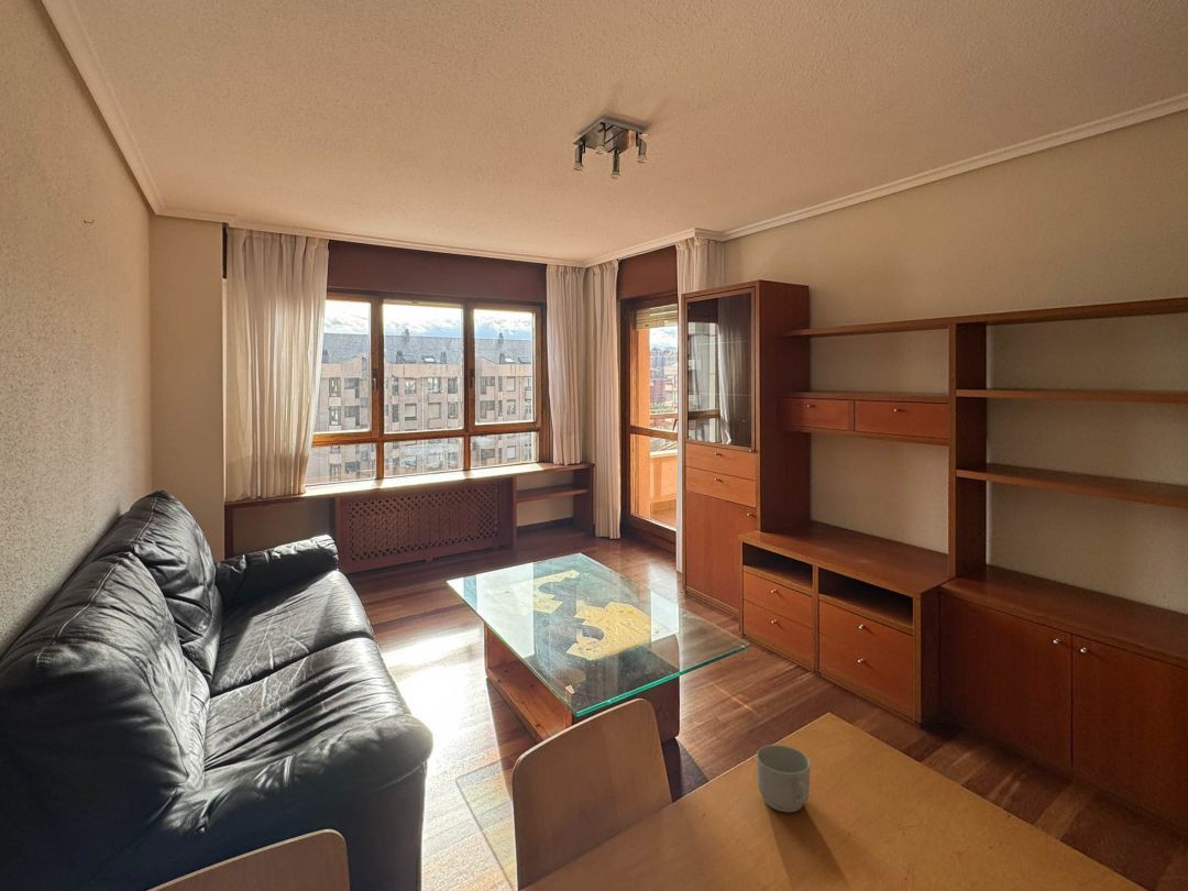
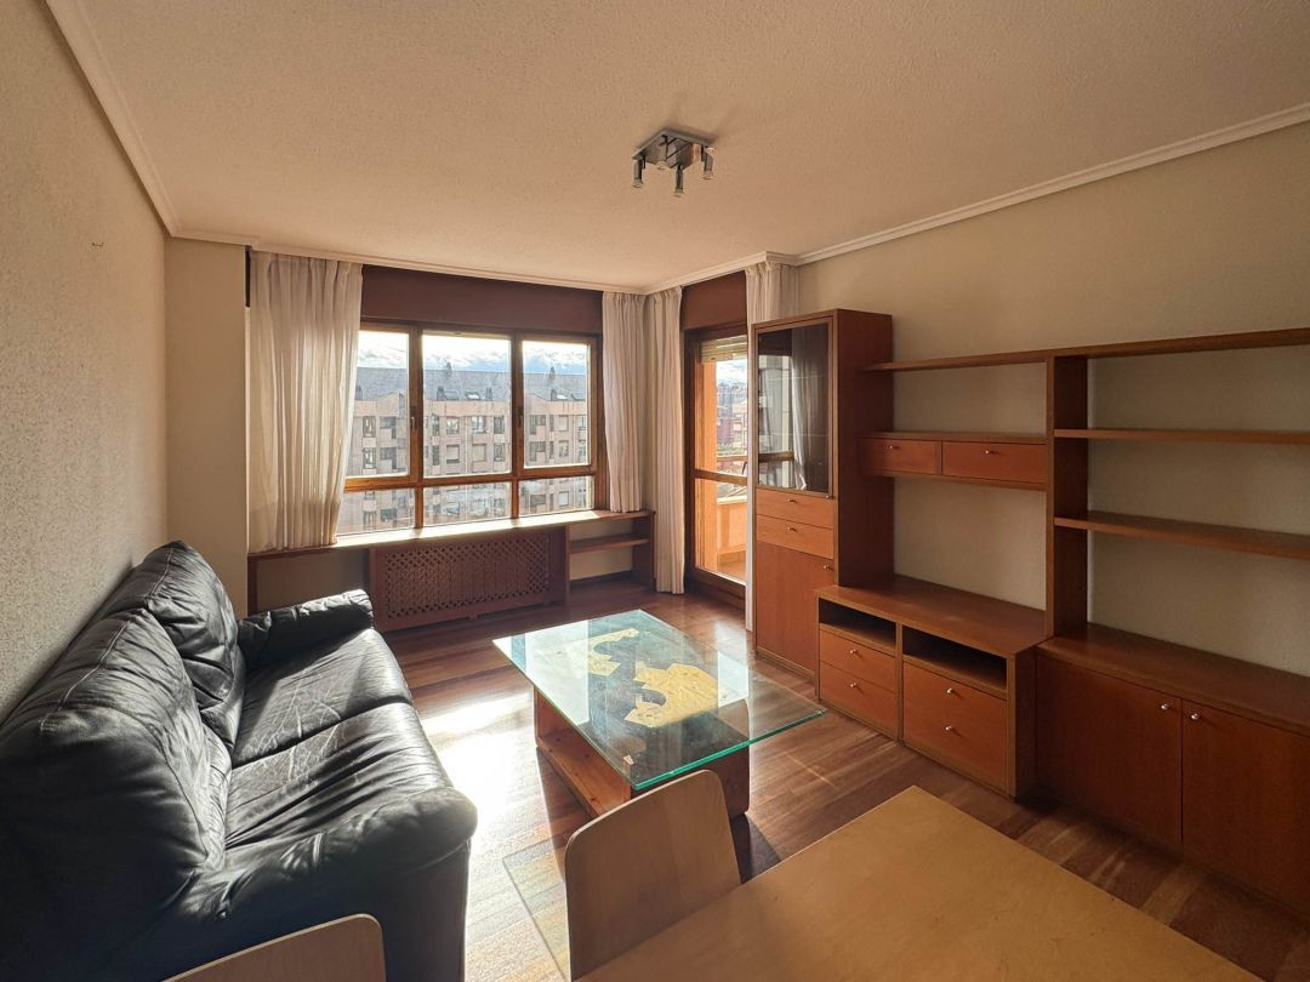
- mug [756,744,812,813]
